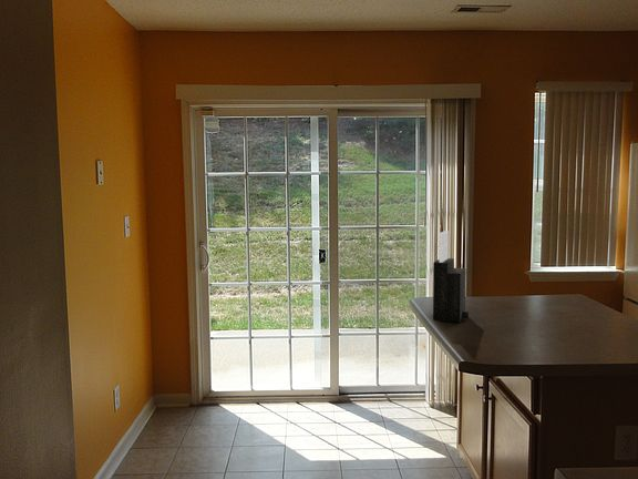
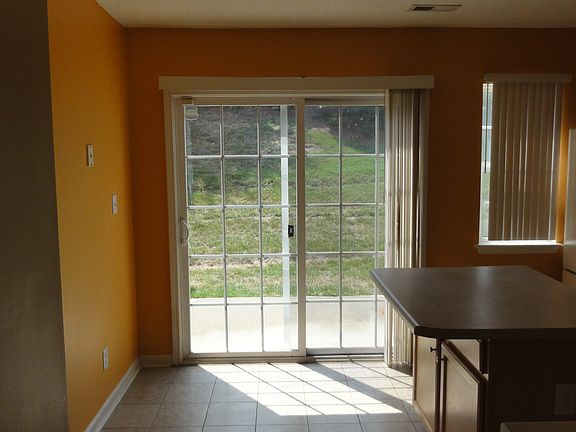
- knife block [432,230,470,324]
